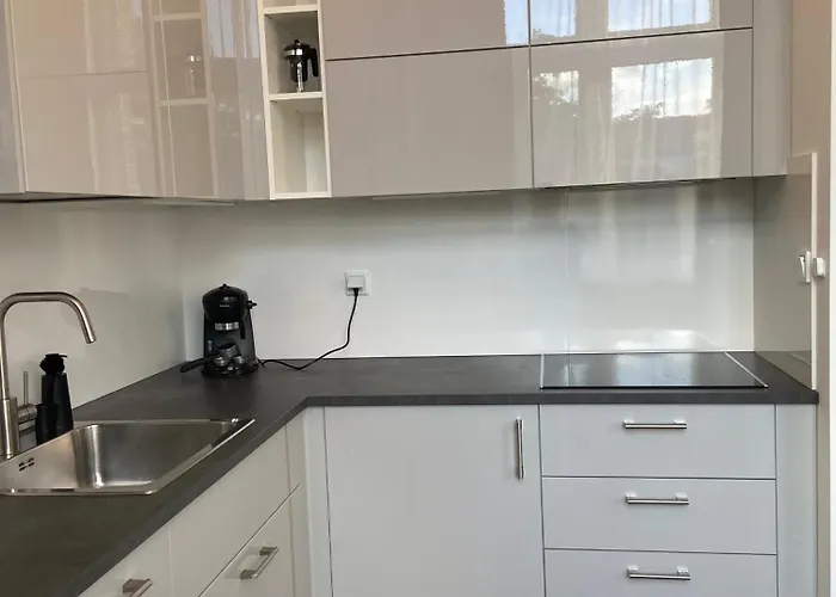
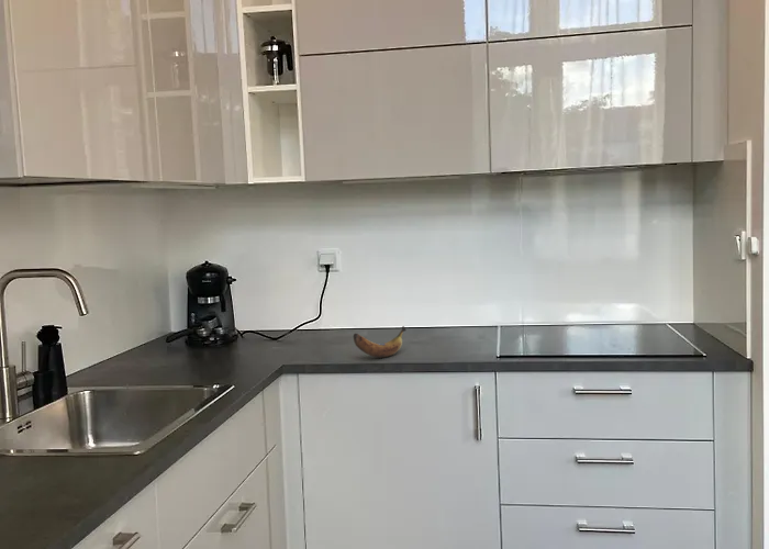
+ banana [353,325,408,359]
